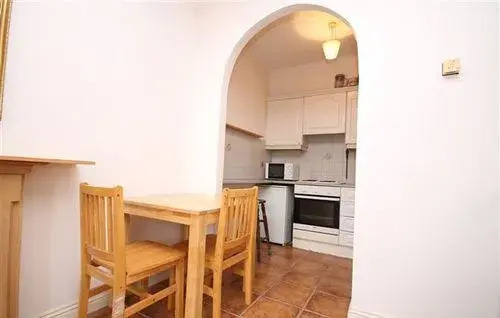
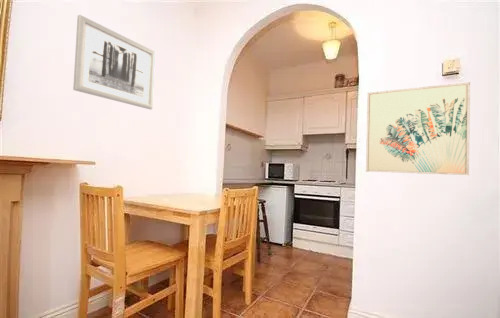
+ wall art [365,81,471,176]
+ wall art [72,14,156,110]
